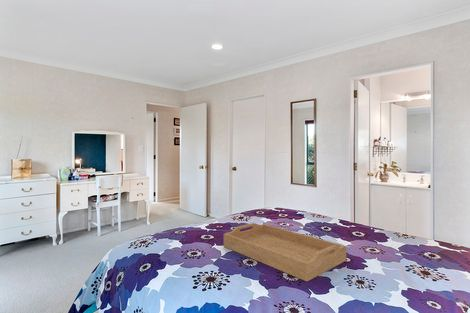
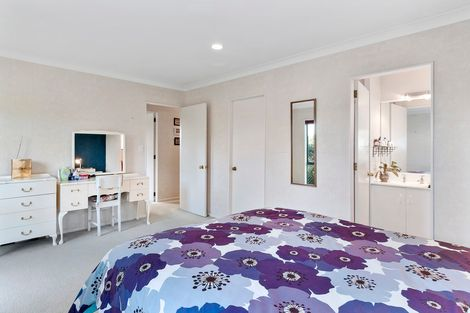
- serving tray [223,222,347,282]
